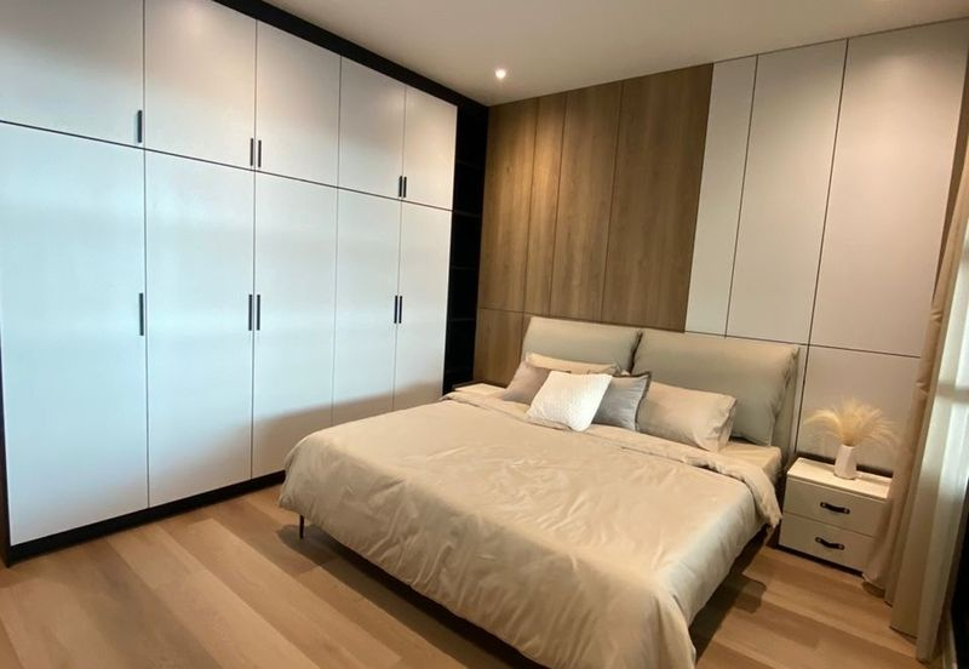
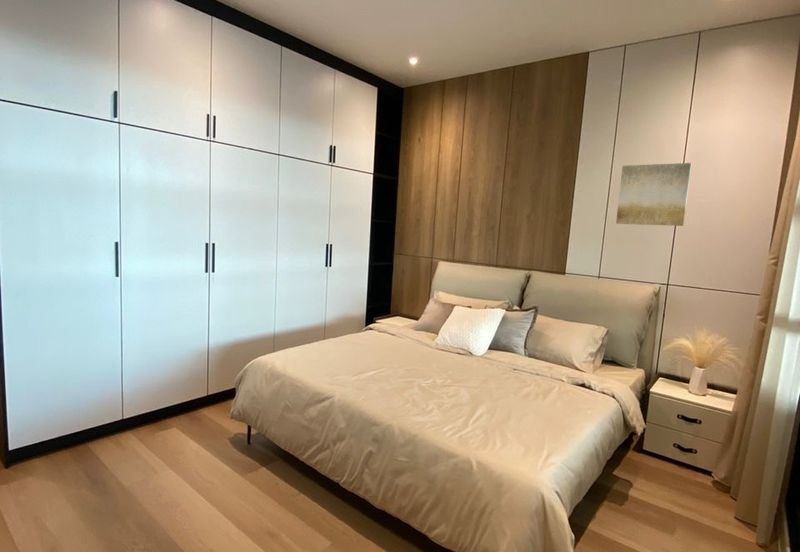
+ wall art [615,162,693,227]
